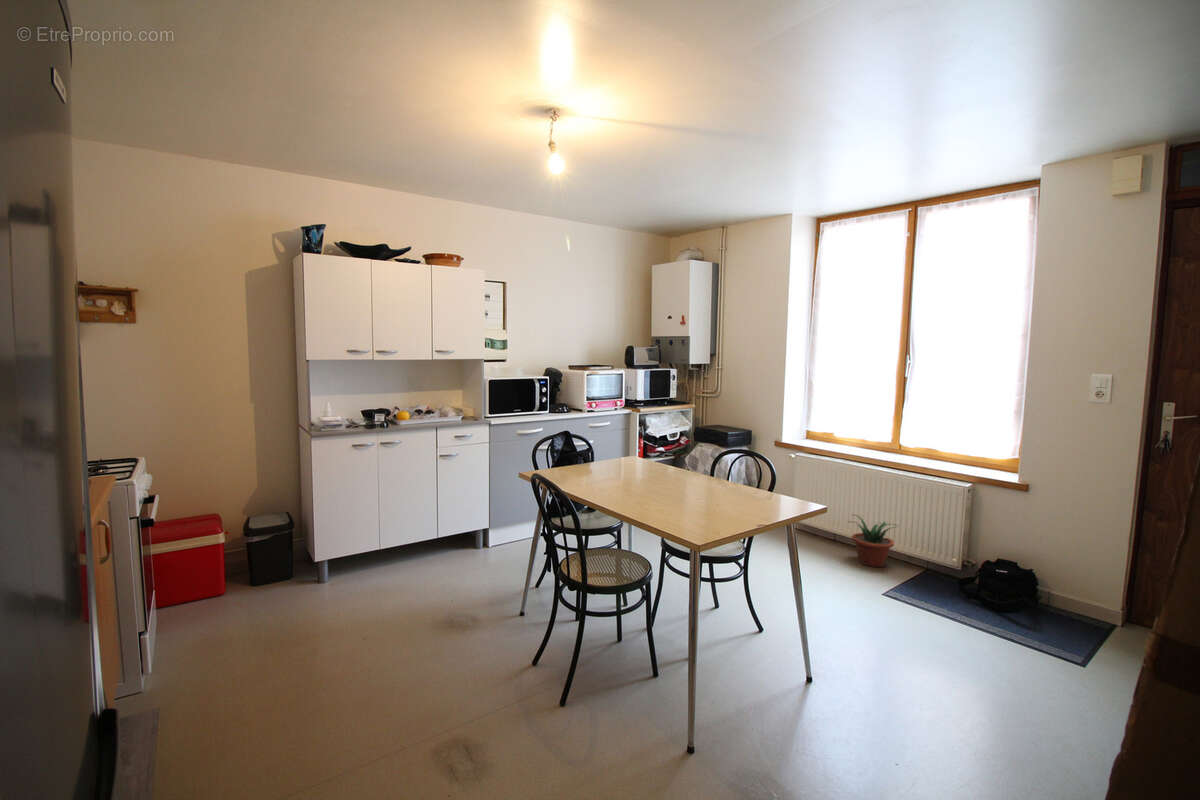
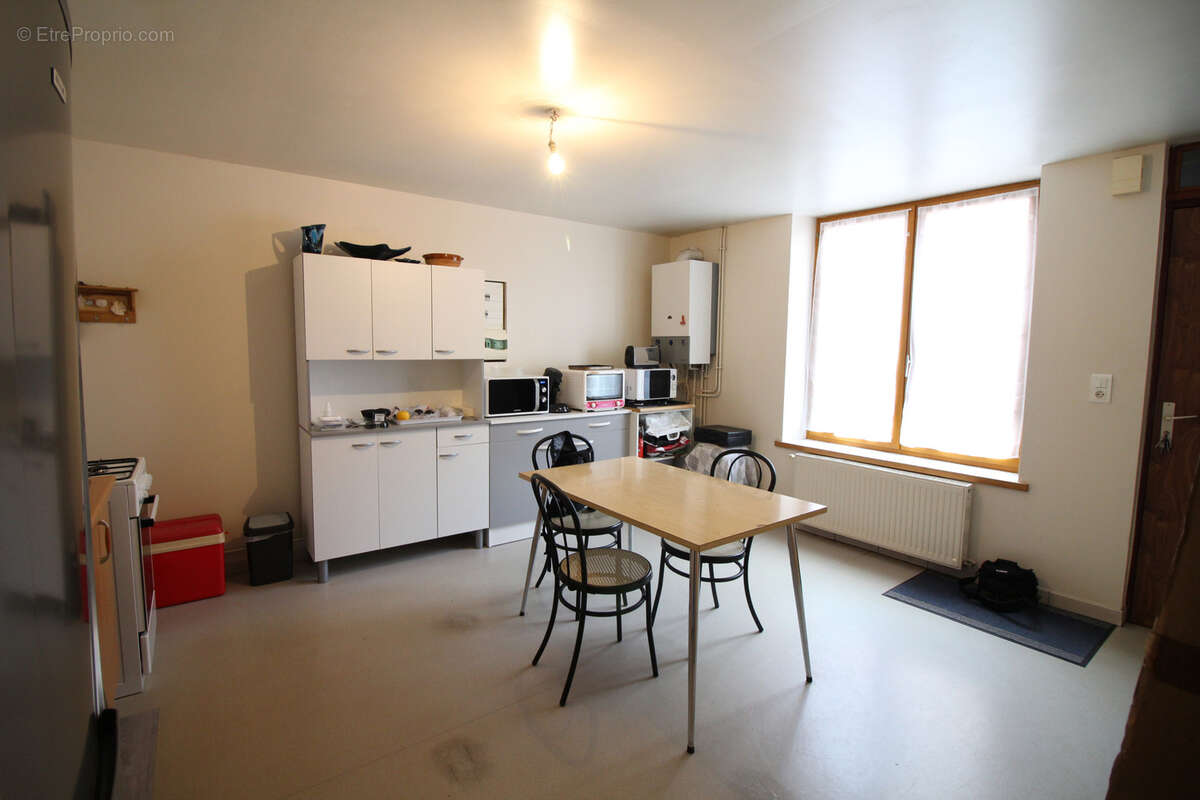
- potted plant [848,514,899,568]
